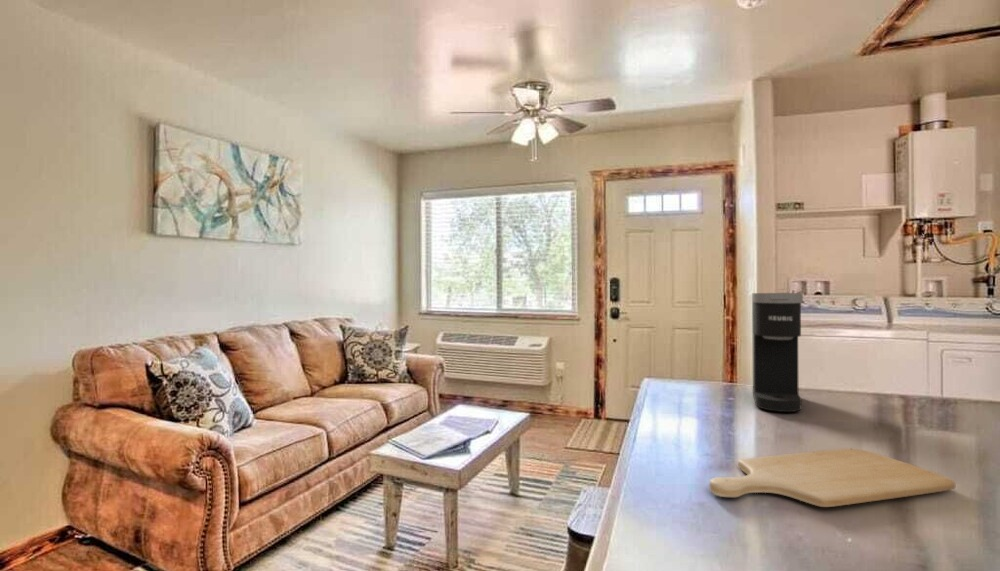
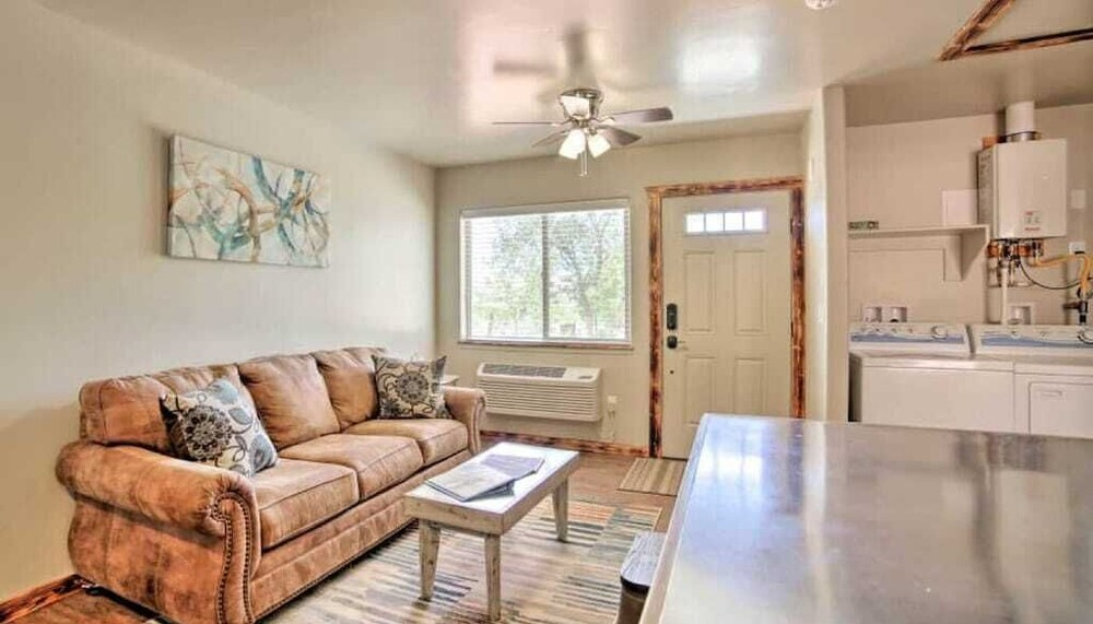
- coffee maker [751,292,804,413]
- chopping board [709,448,957,508]
